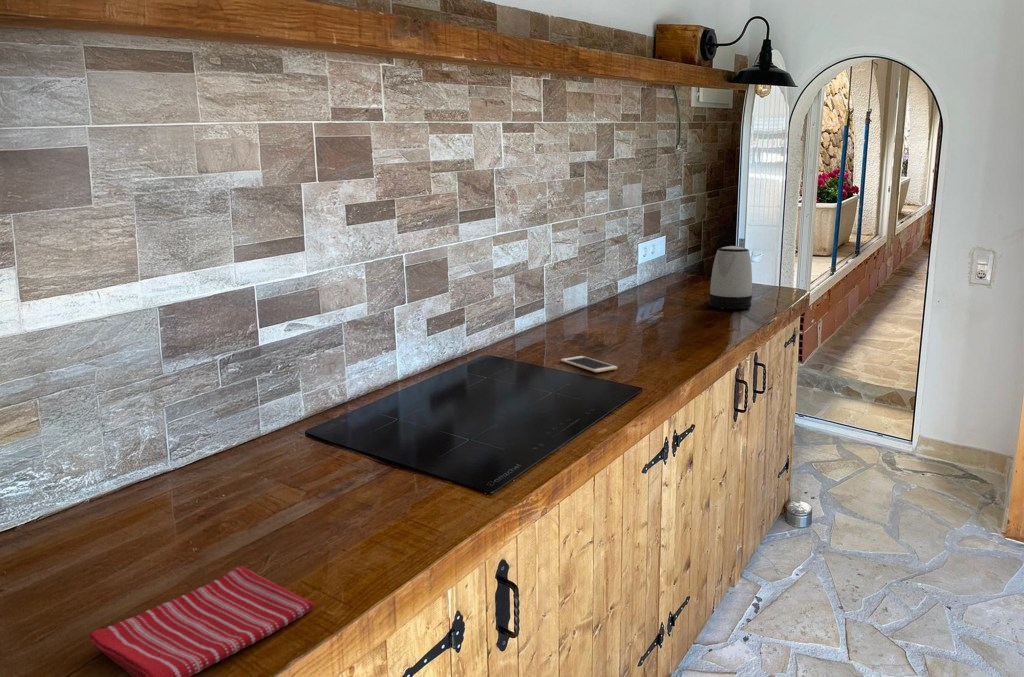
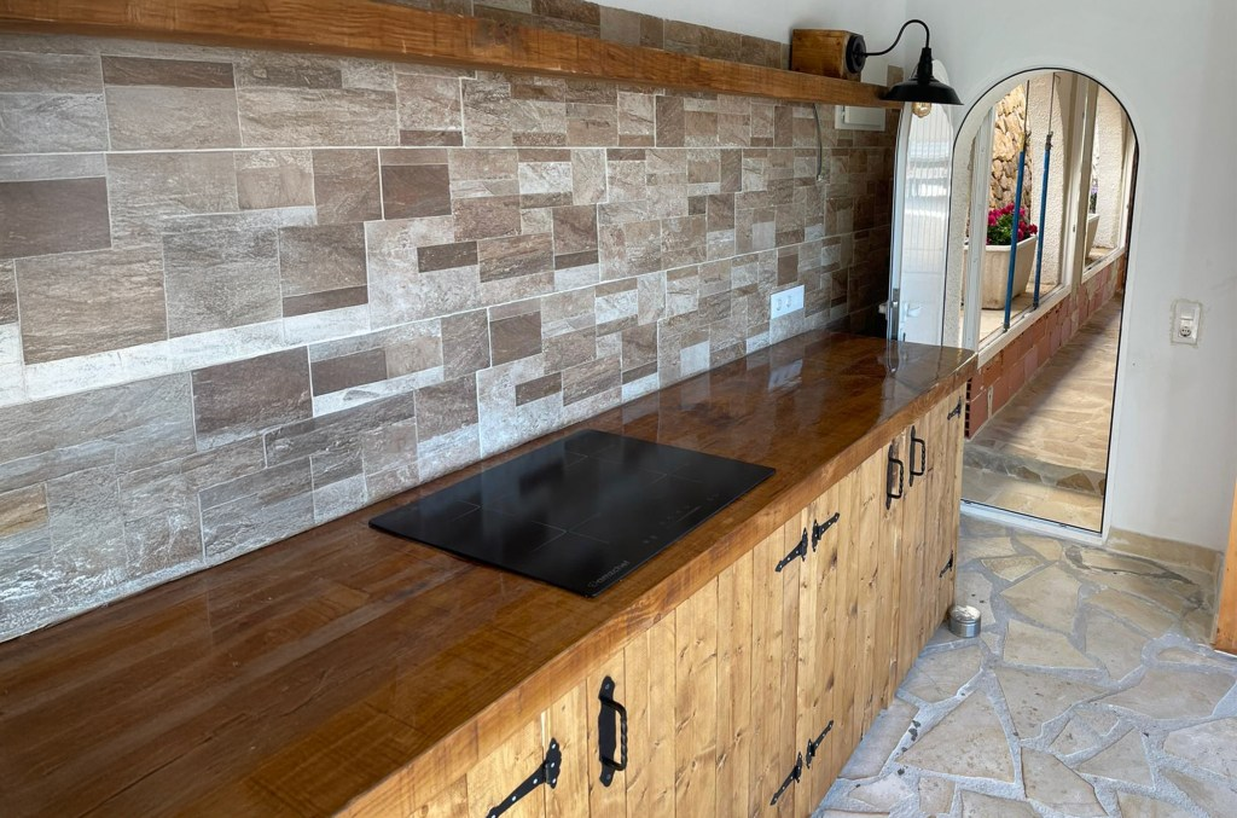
- kettle [708,245,753,310]
- cell phone [560,355,618,373]
- dish towel [88,565,315,677]
